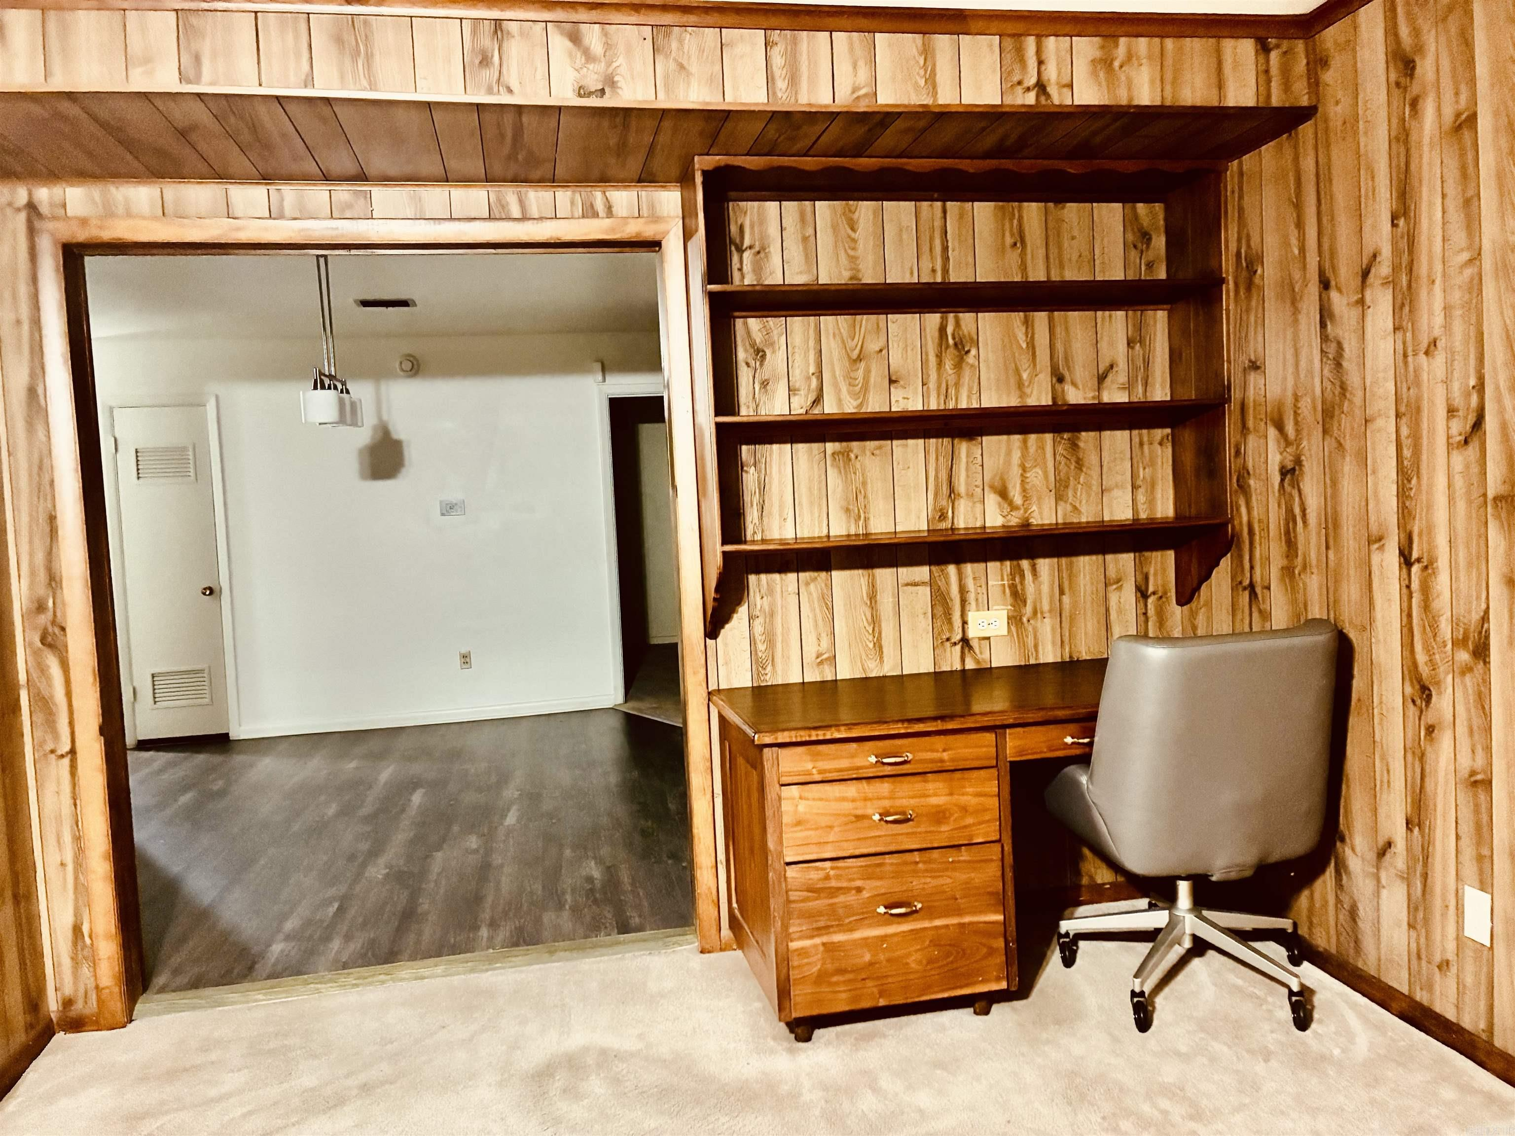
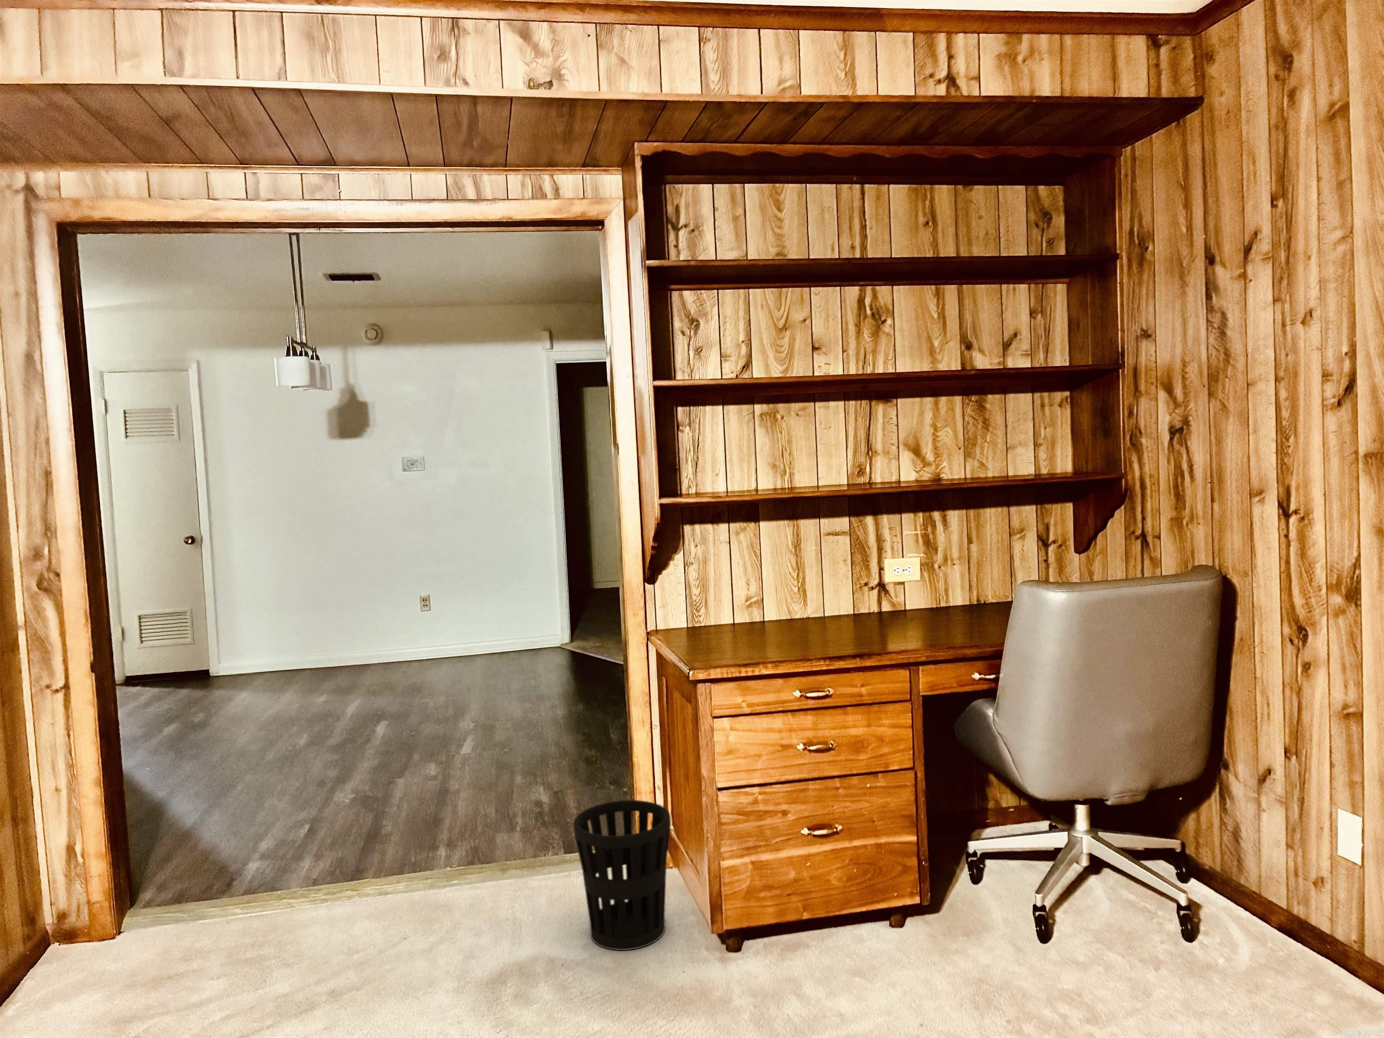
+ wastebasket [572,799,671,951]
